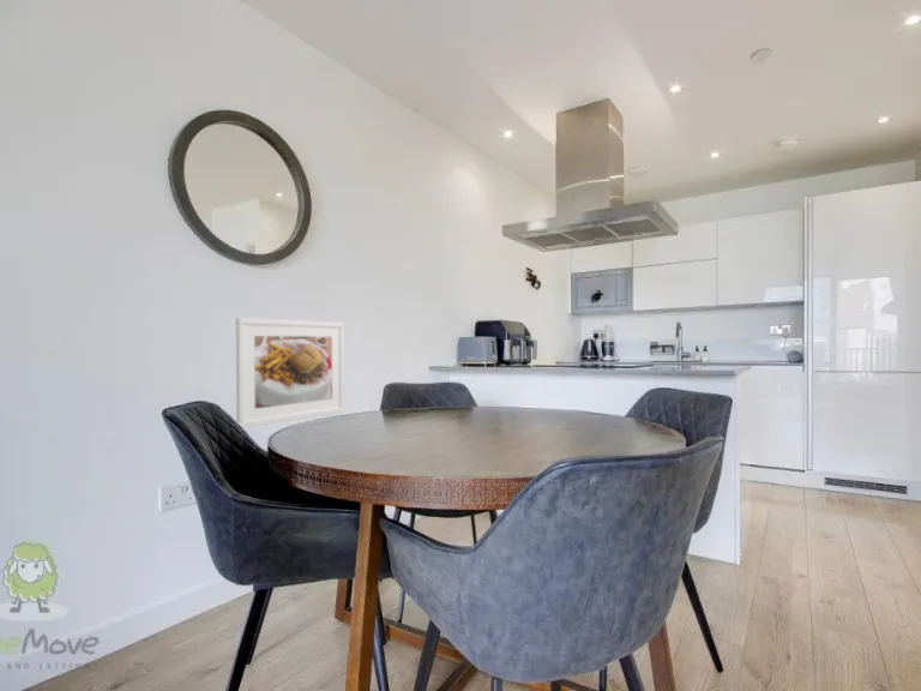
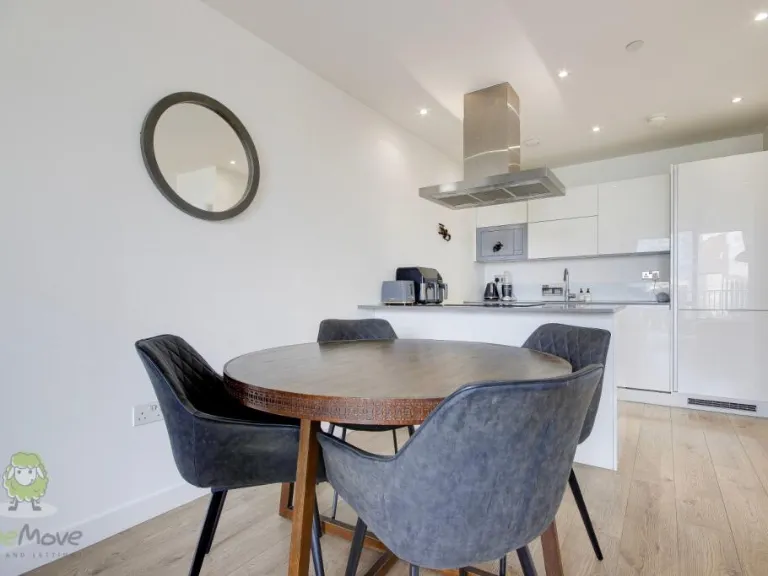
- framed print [235,317,345,428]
